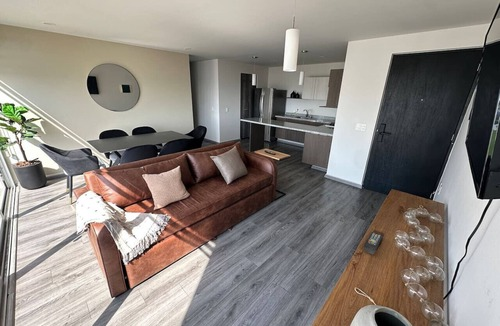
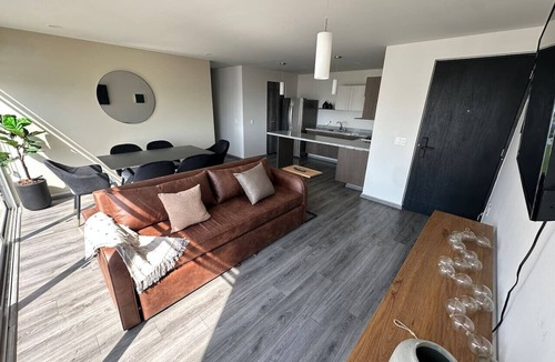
- remote control [363,231,383,255]
